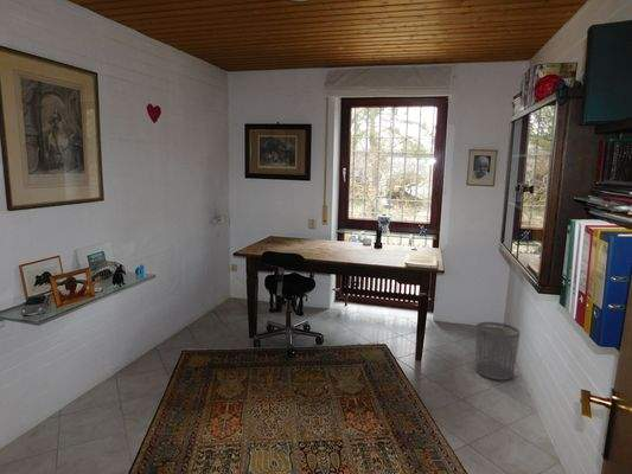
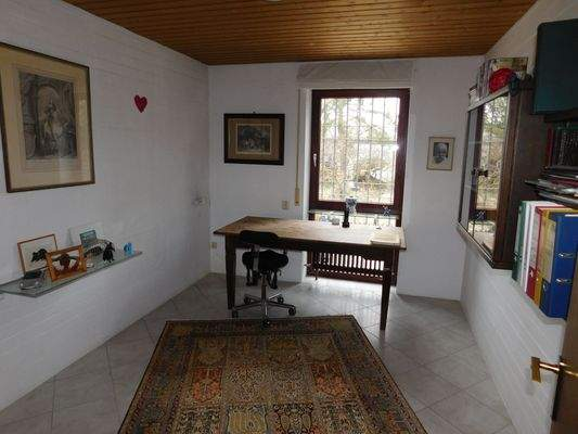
- waste bin [474,321,521,382]
